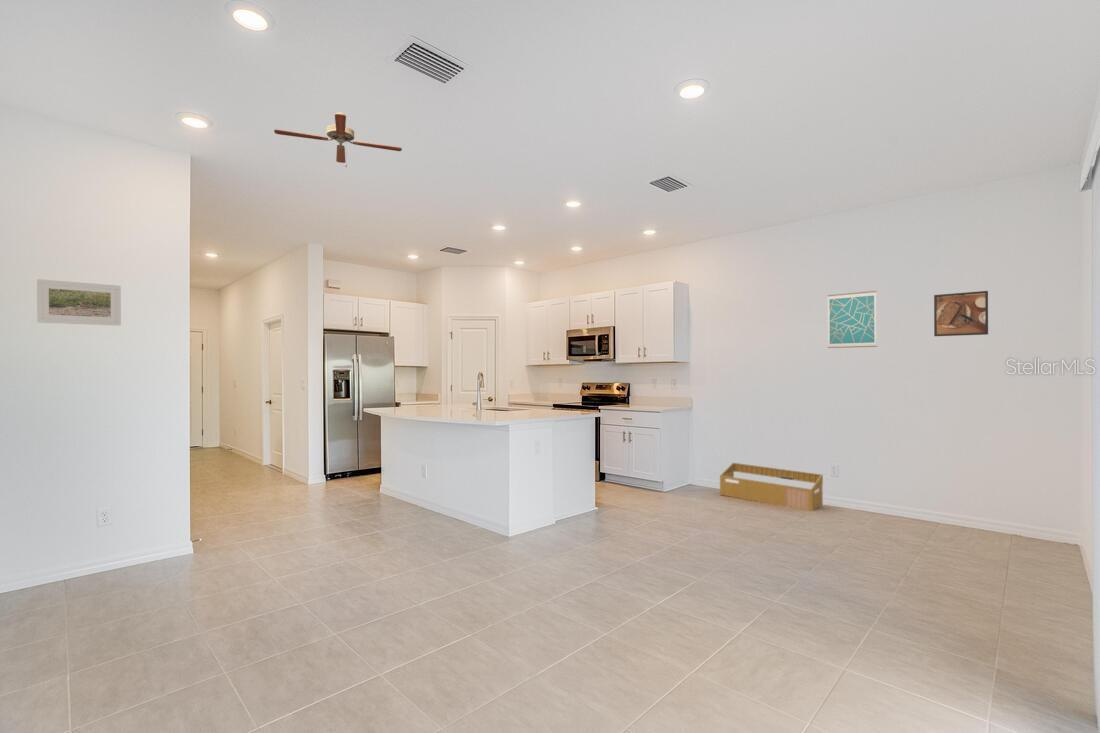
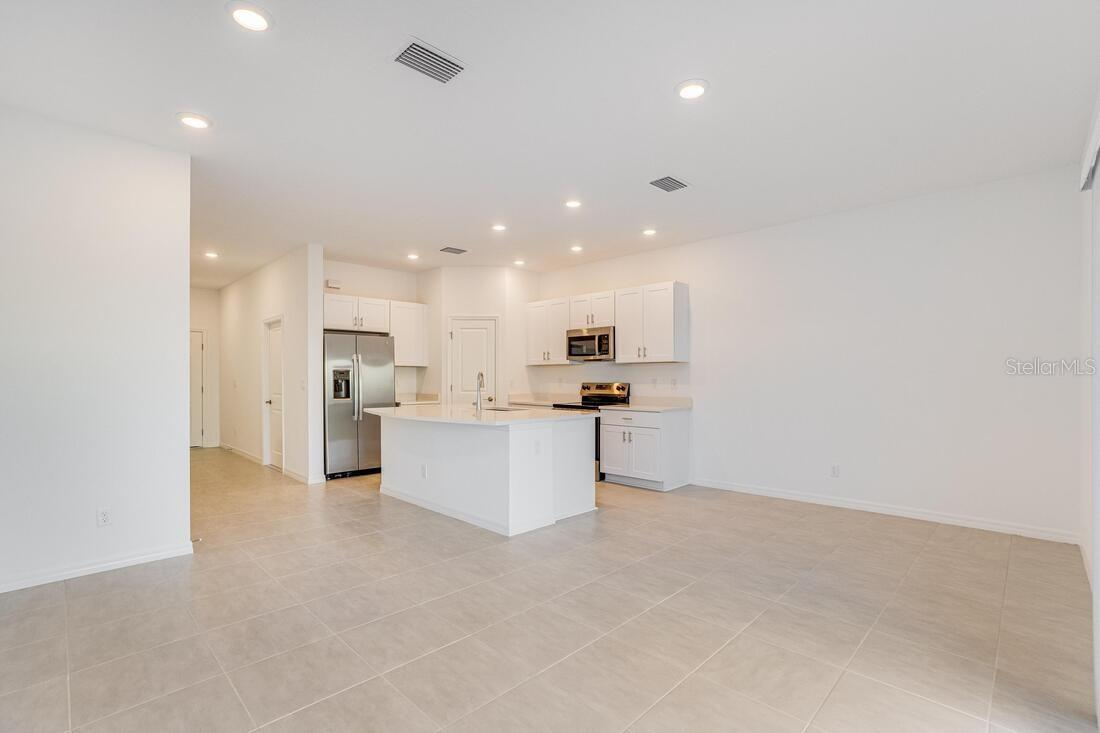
- basket [719,462,824,512]
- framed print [36,278,122,327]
- ceiling fan [273,112,403,168]
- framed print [933,290,989,337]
- wall art [826,290,878,349]
